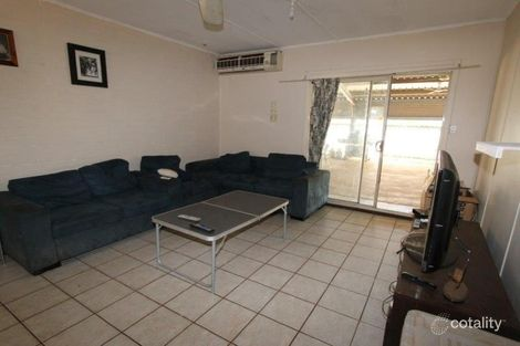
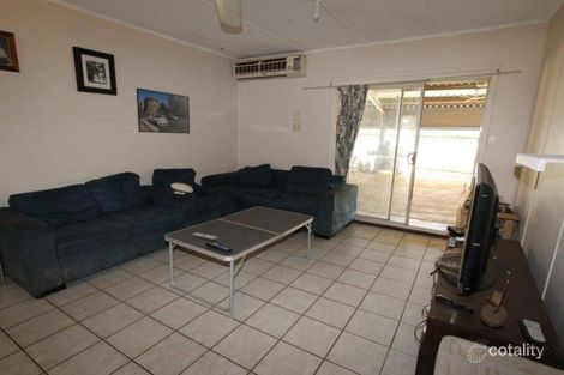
+ remote control [518,317,550,347]
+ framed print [136,86,191,135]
